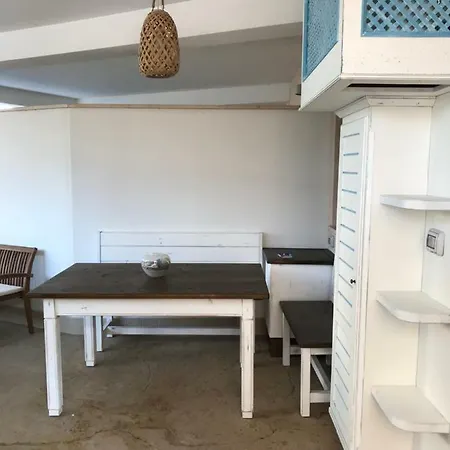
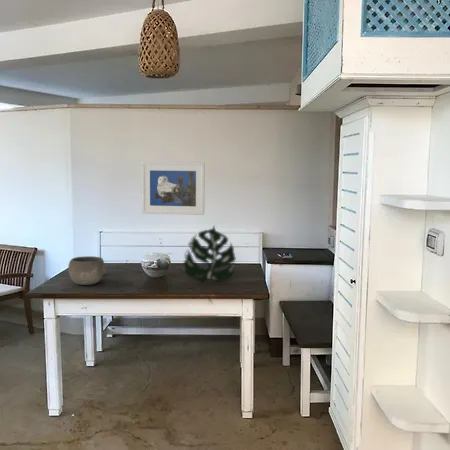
+ plant [183,224,237,283]
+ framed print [141,161,206,216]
+ bowl [67,255,107,286]
